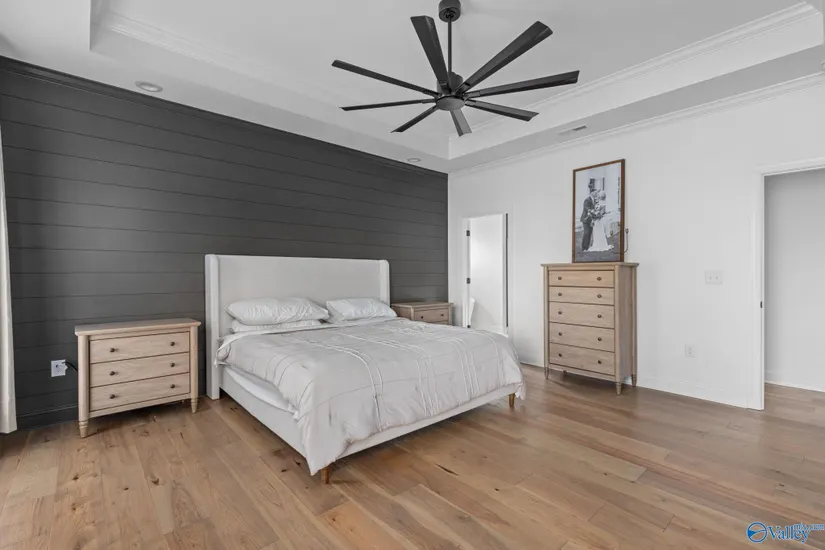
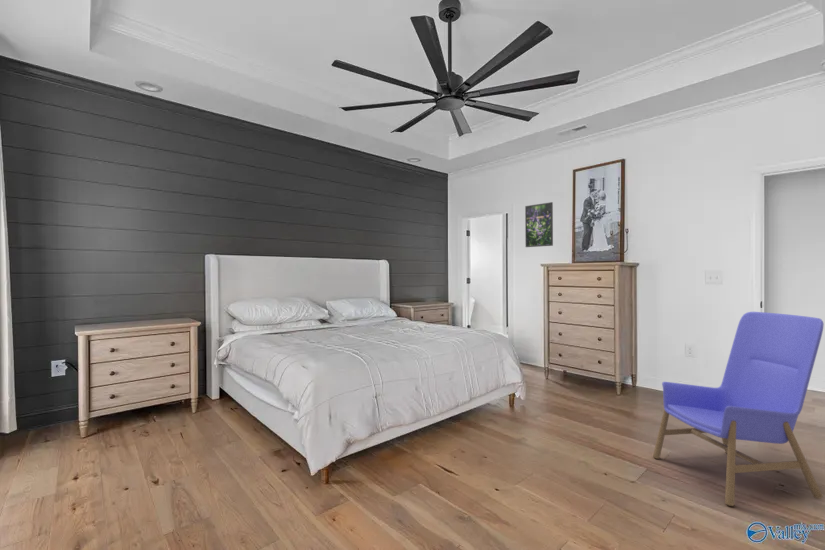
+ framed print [524,201,554,248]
+ armchair [652,311,824,507]
